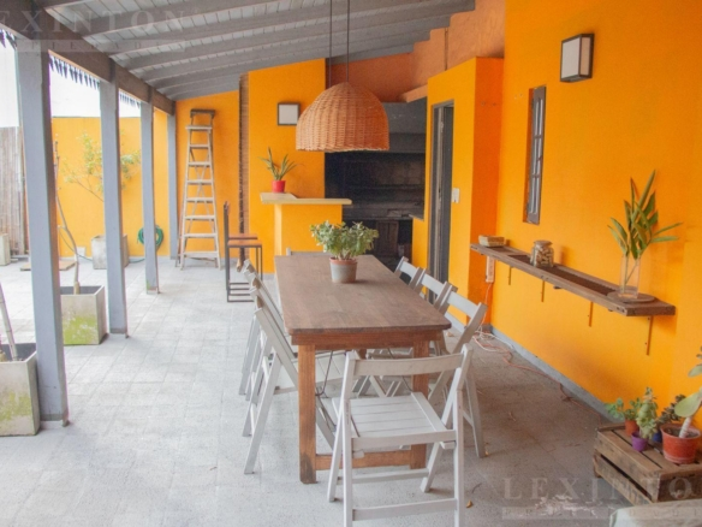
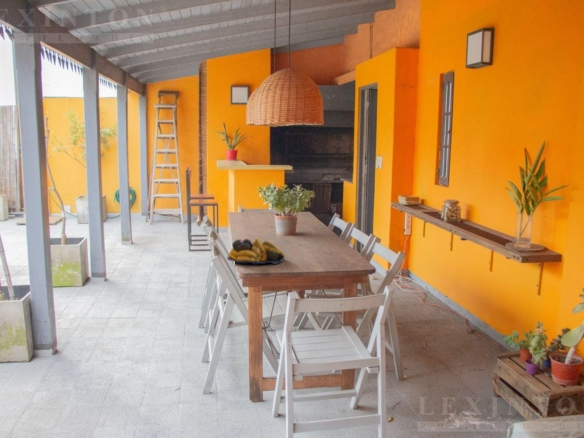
+ fruit bowl [226,237,286,265]
